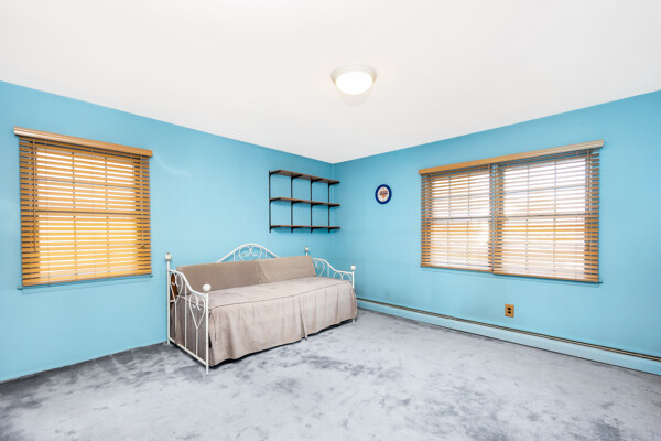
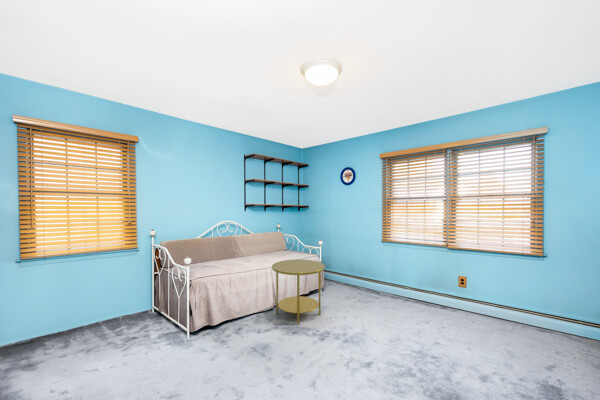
+ side table [271,258,326,325]
